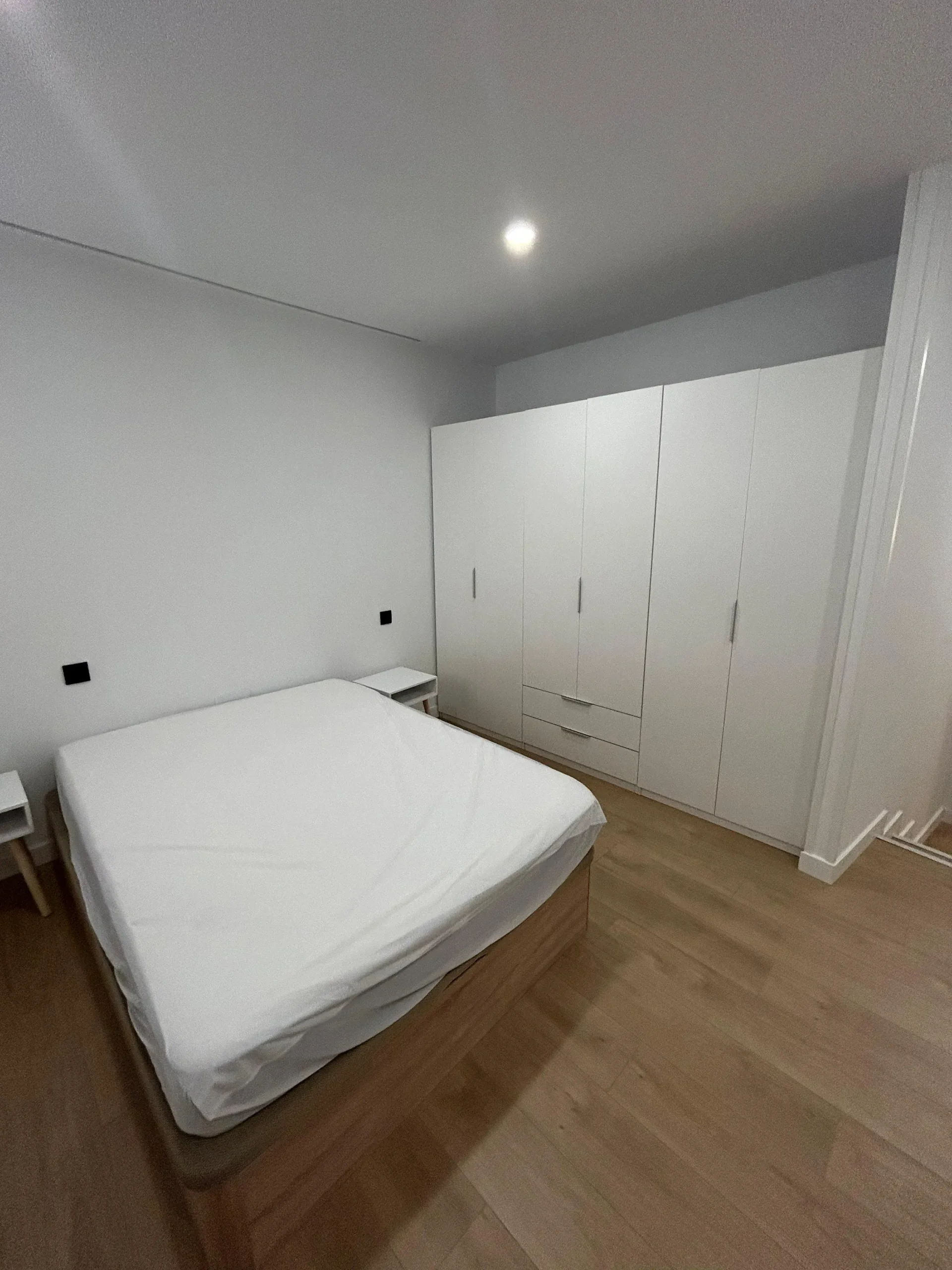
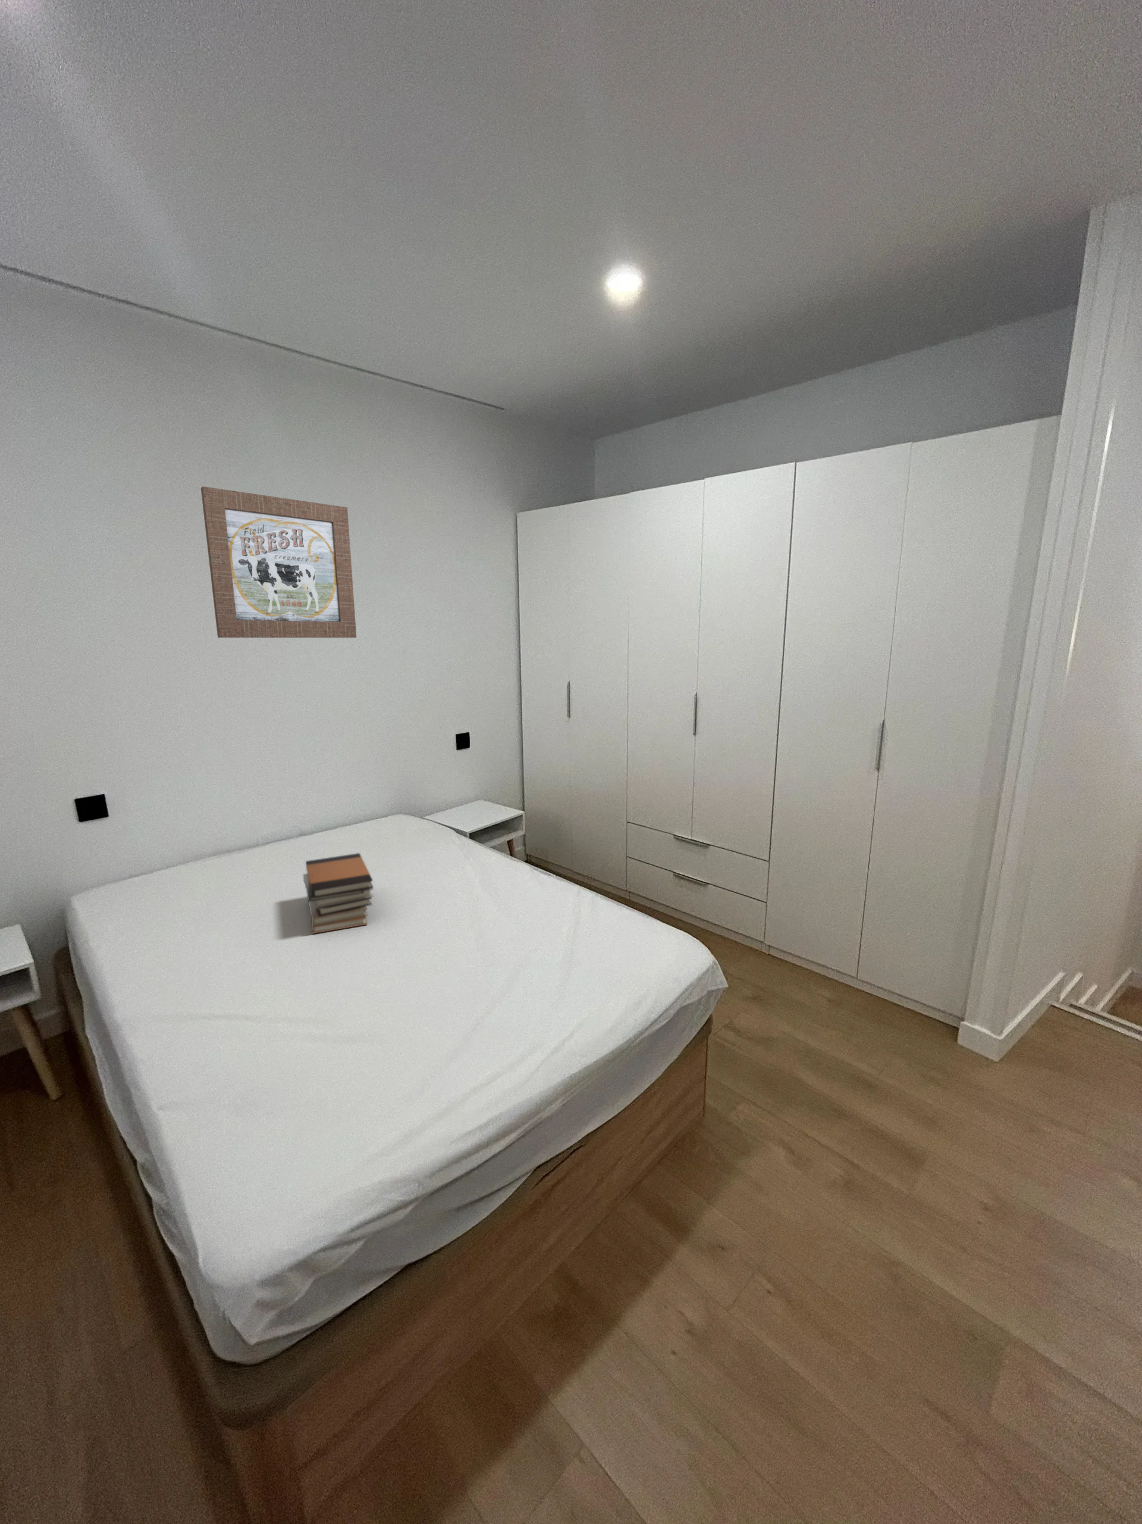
+ book stack [302,852,374,935]
+ wall art [200,486,356,638]
